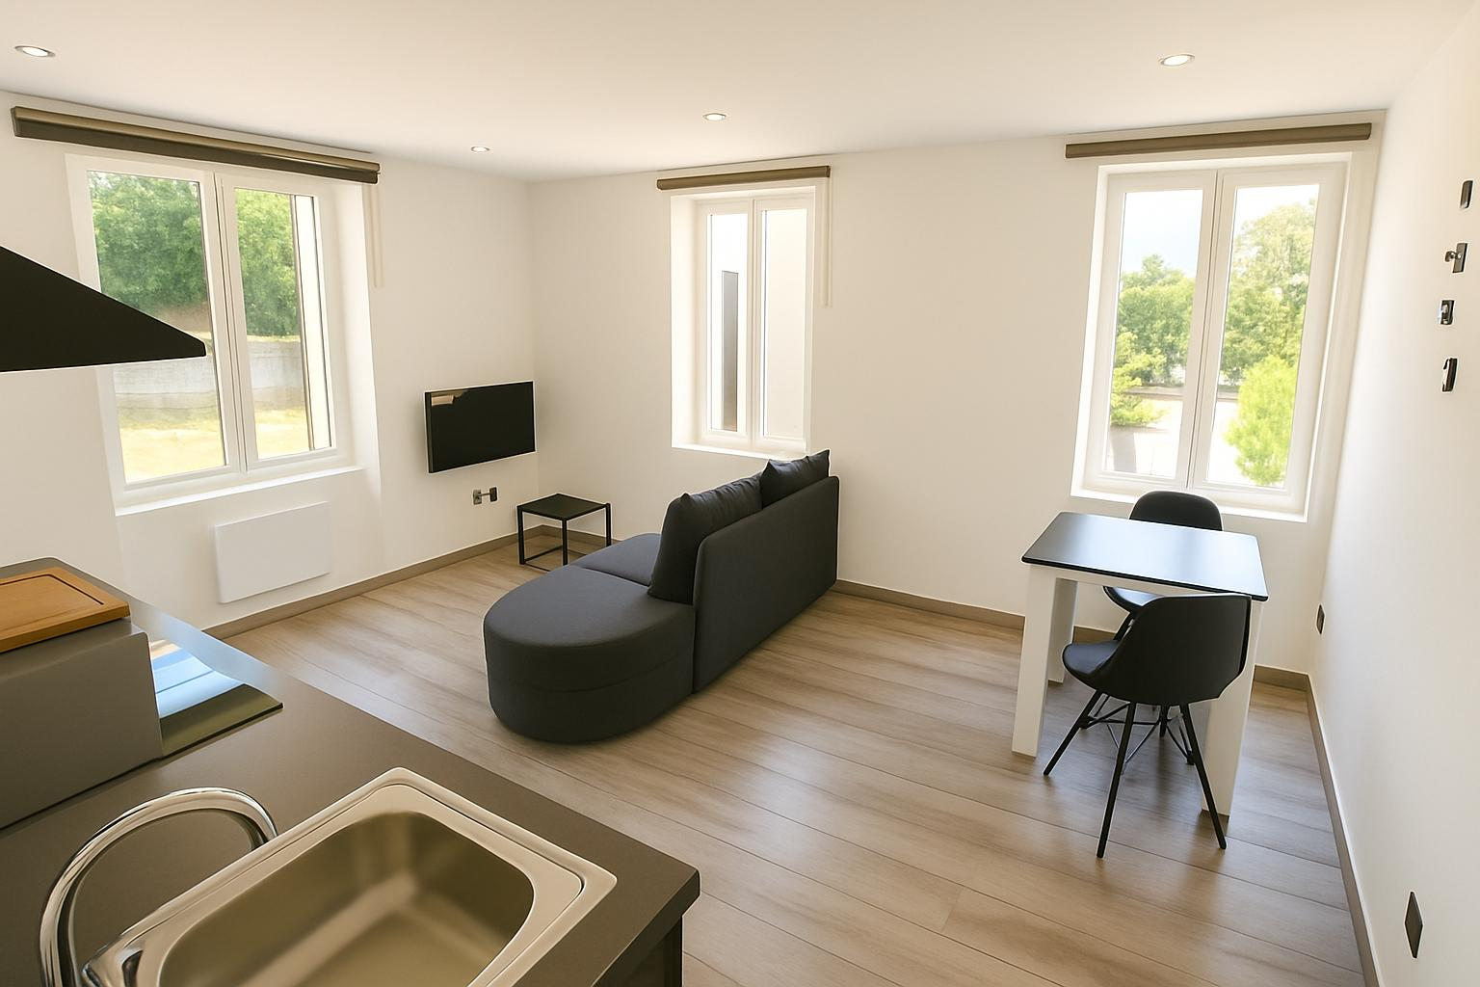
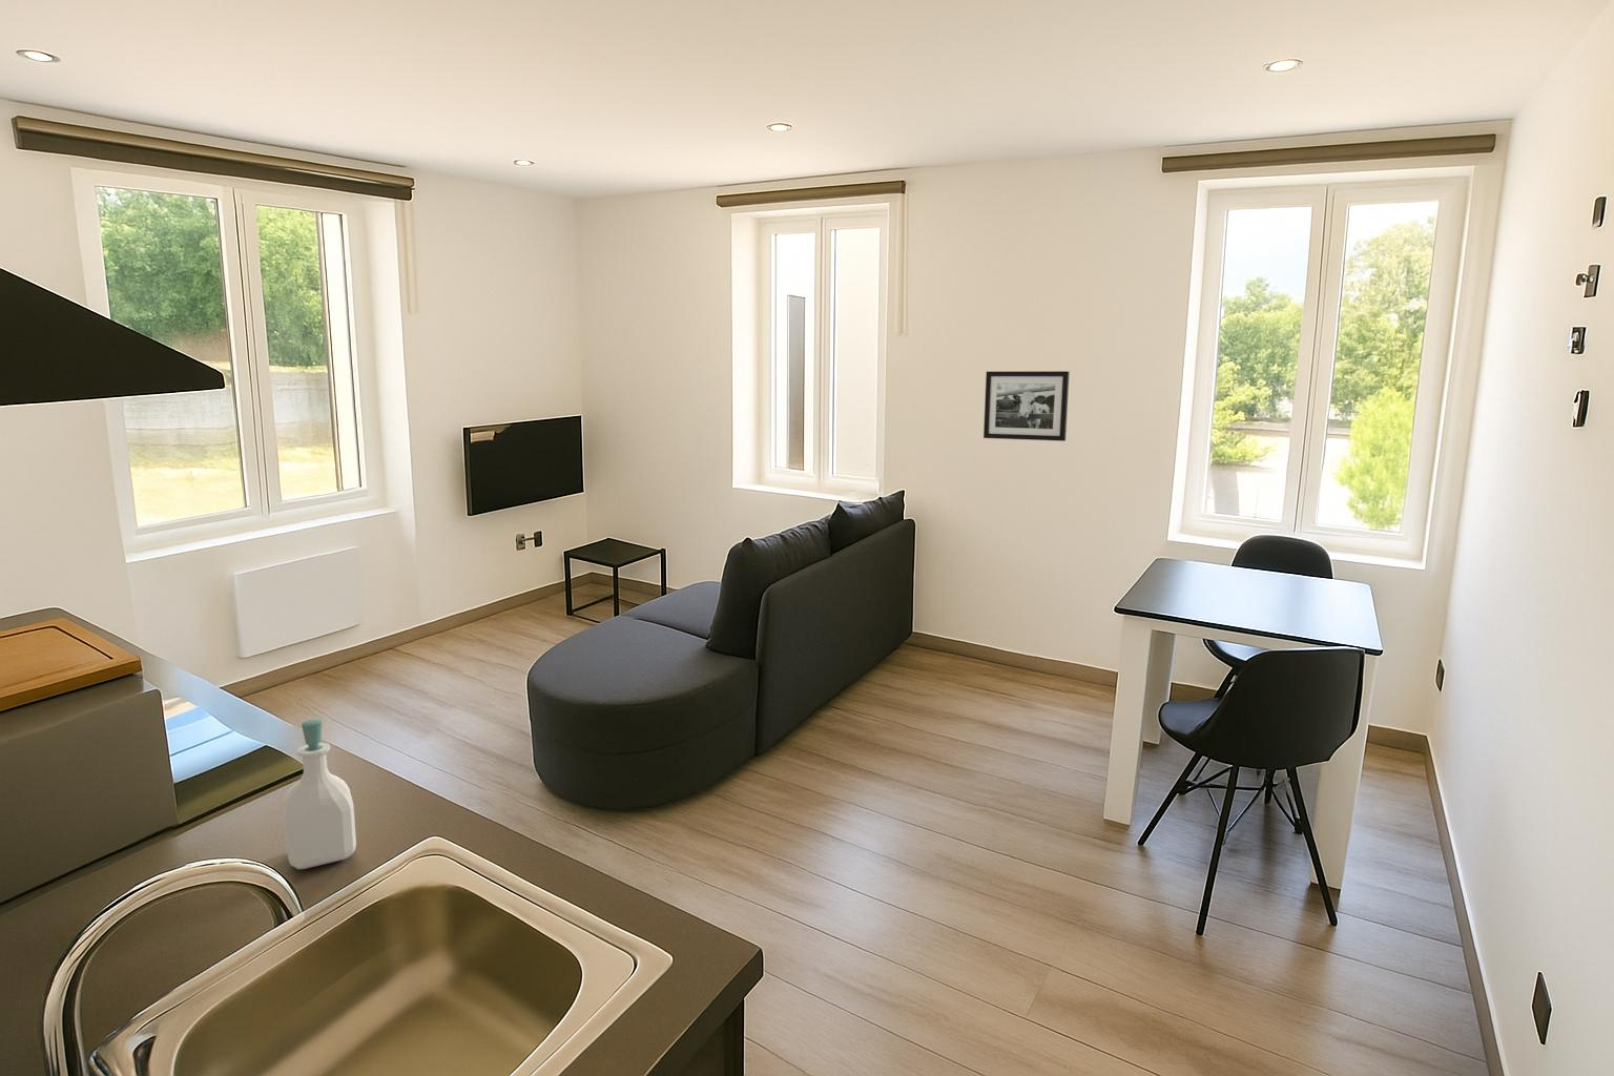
+ picture frame [982,370,1071,442]
+ soap bottle [282,718,357,871]
